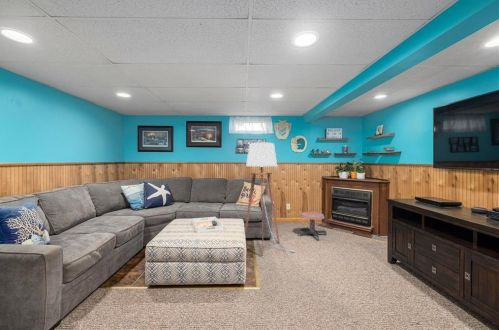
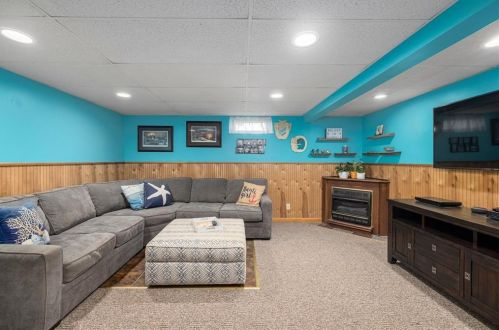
- floor lamp [244,142,297,255]
- stool [297,211,328,241]
